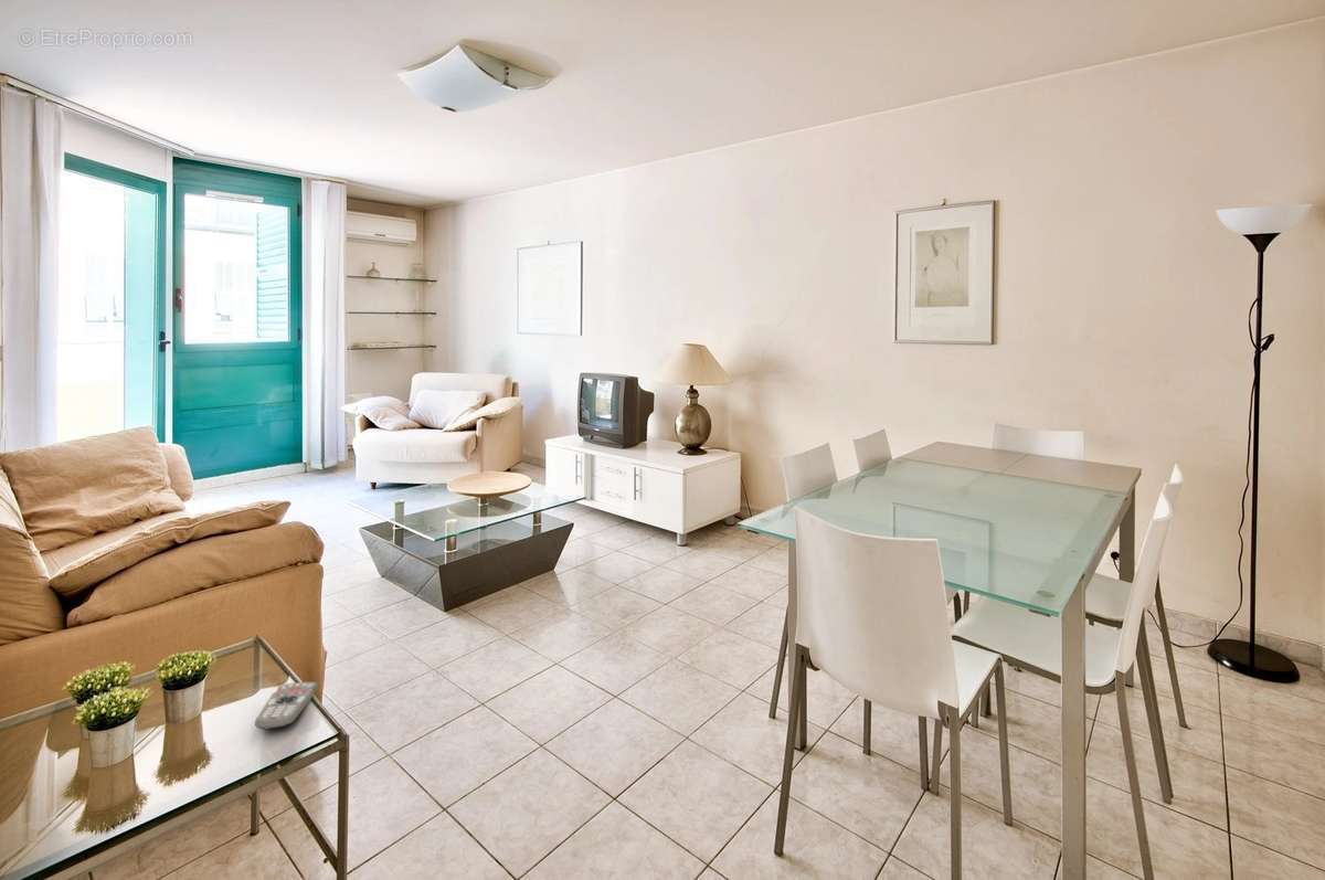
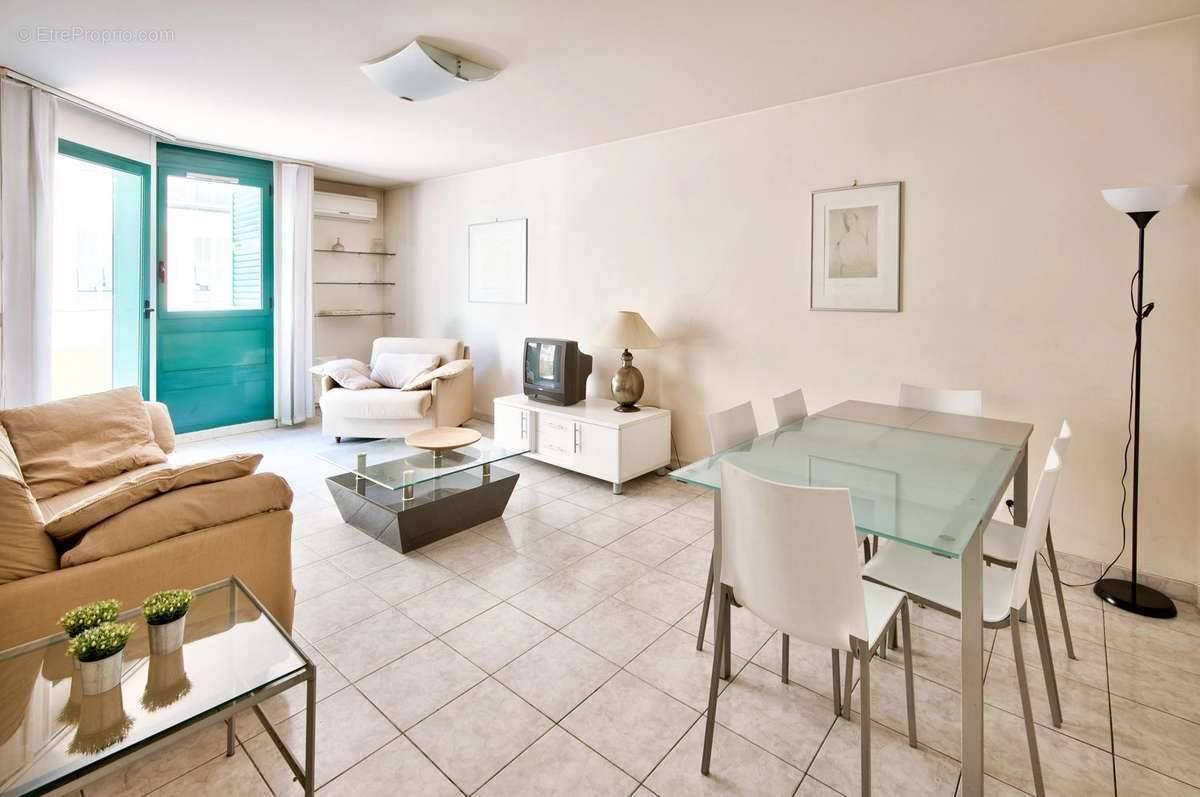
- remote control [254,681,319,731]
